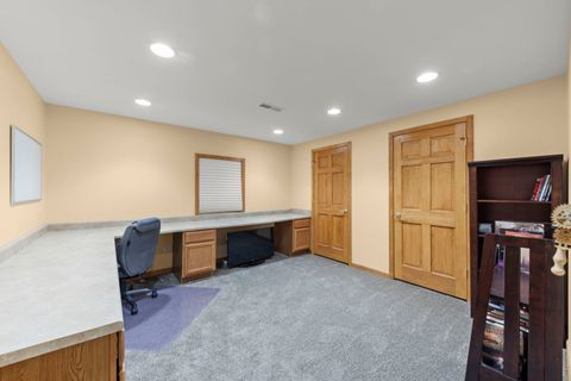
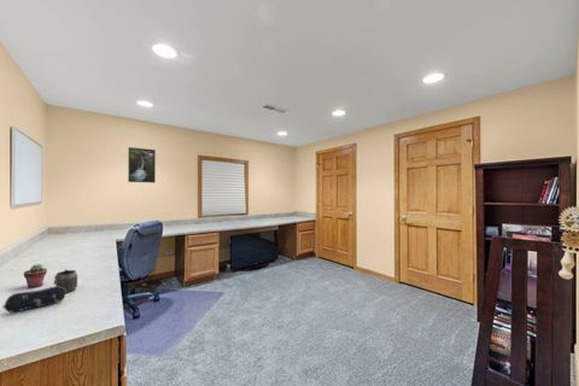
+ potted succulent [23,263,48,290]
+ pencil case [1,286,66,314]
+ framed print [127,146,157,183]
+ mug [52,269,78,294]
